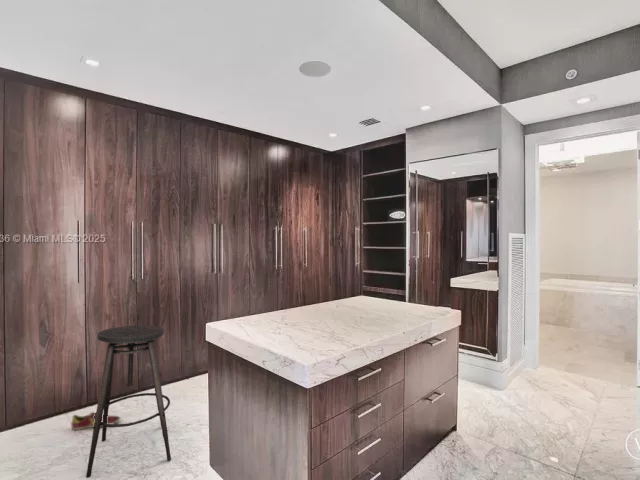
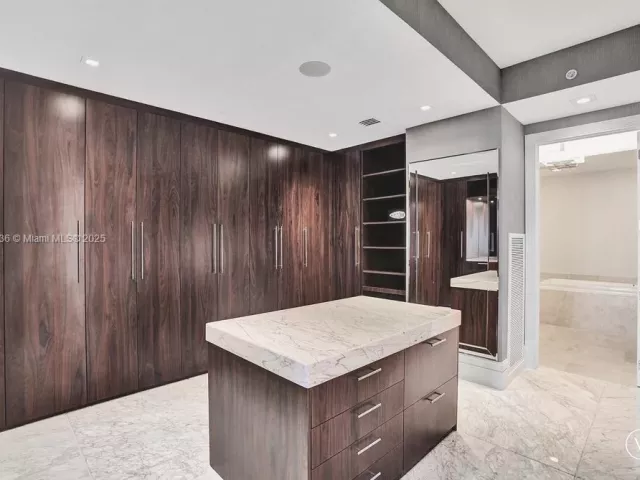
- stool [85,324,172,479]
- shoe [70,411,121,431]
